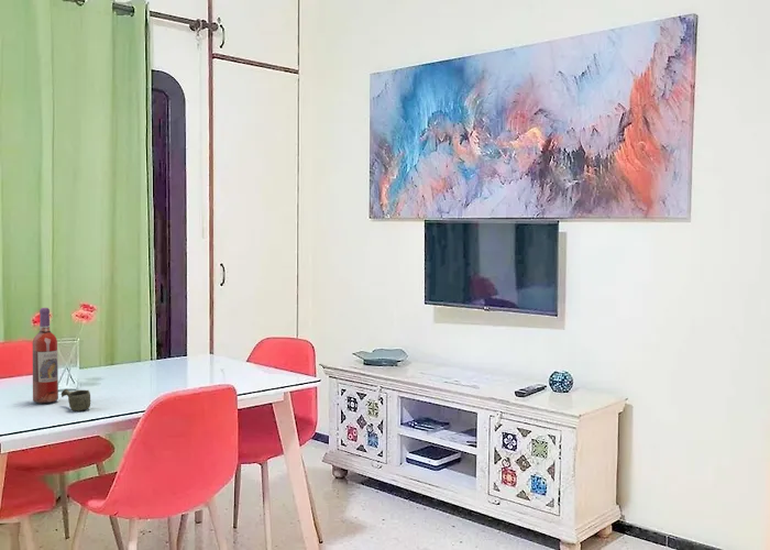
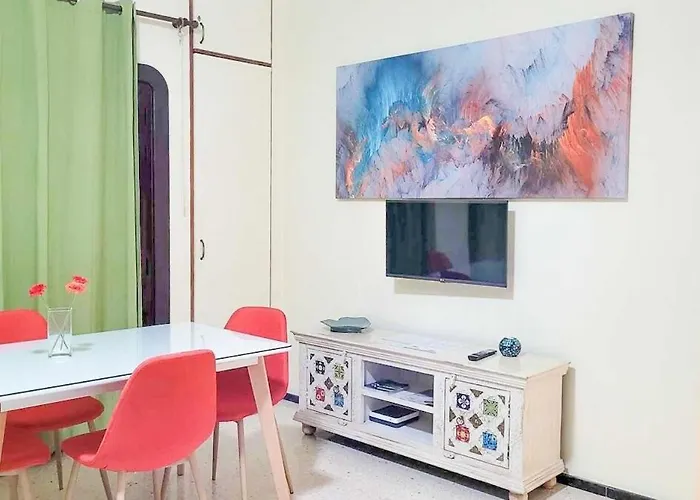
- cup [61,388,91,411]
- wine bottle [32,307,59,404]
